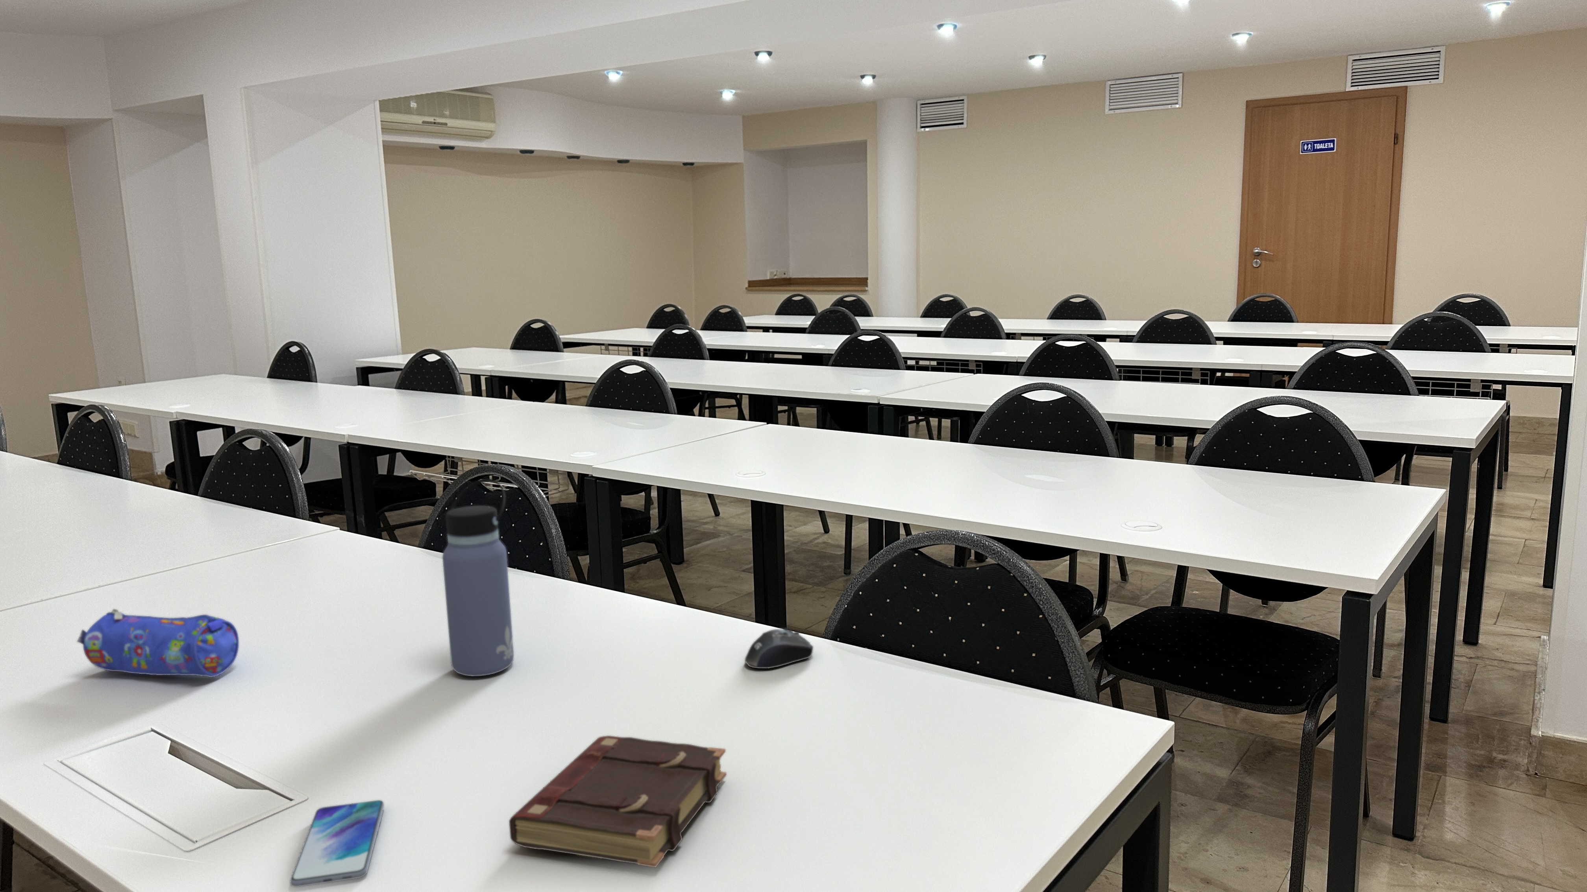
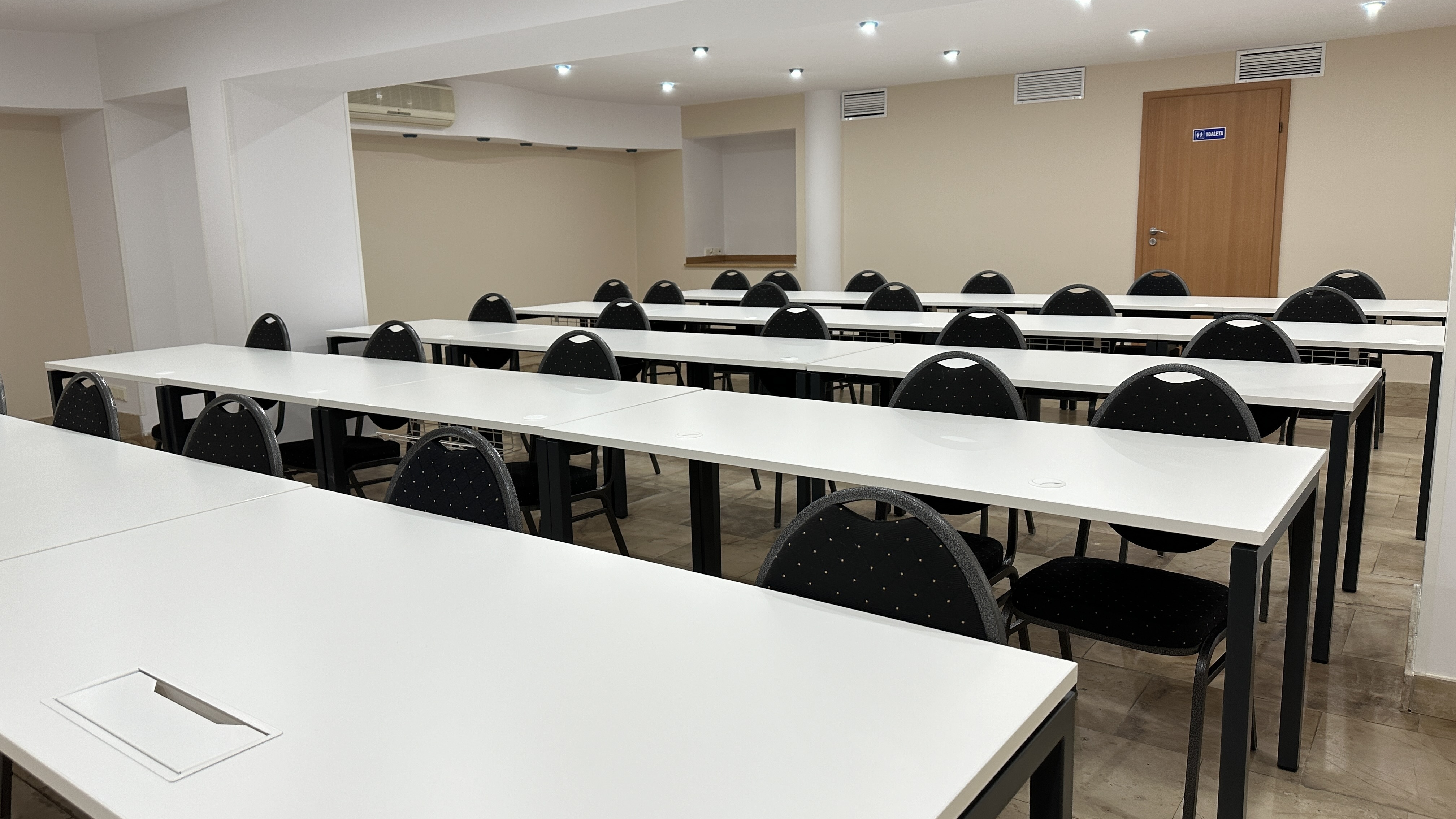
- book [509,735,727,868]
- pencil case [76,608,240,677]
- water bottle [443,478,514,676]
- smartphone [290,799,385,888]
- computer mouse [744,627,813,669]
